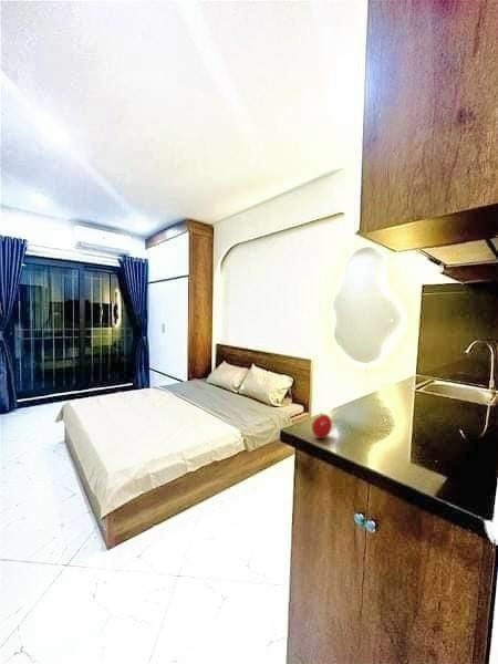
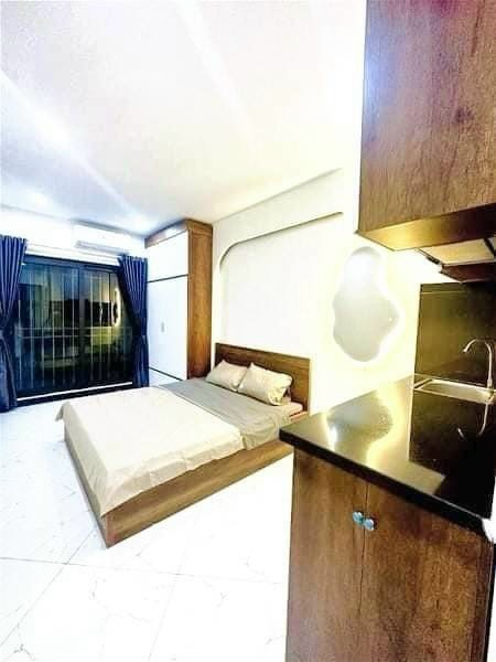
- apple [311,412,333,439]
